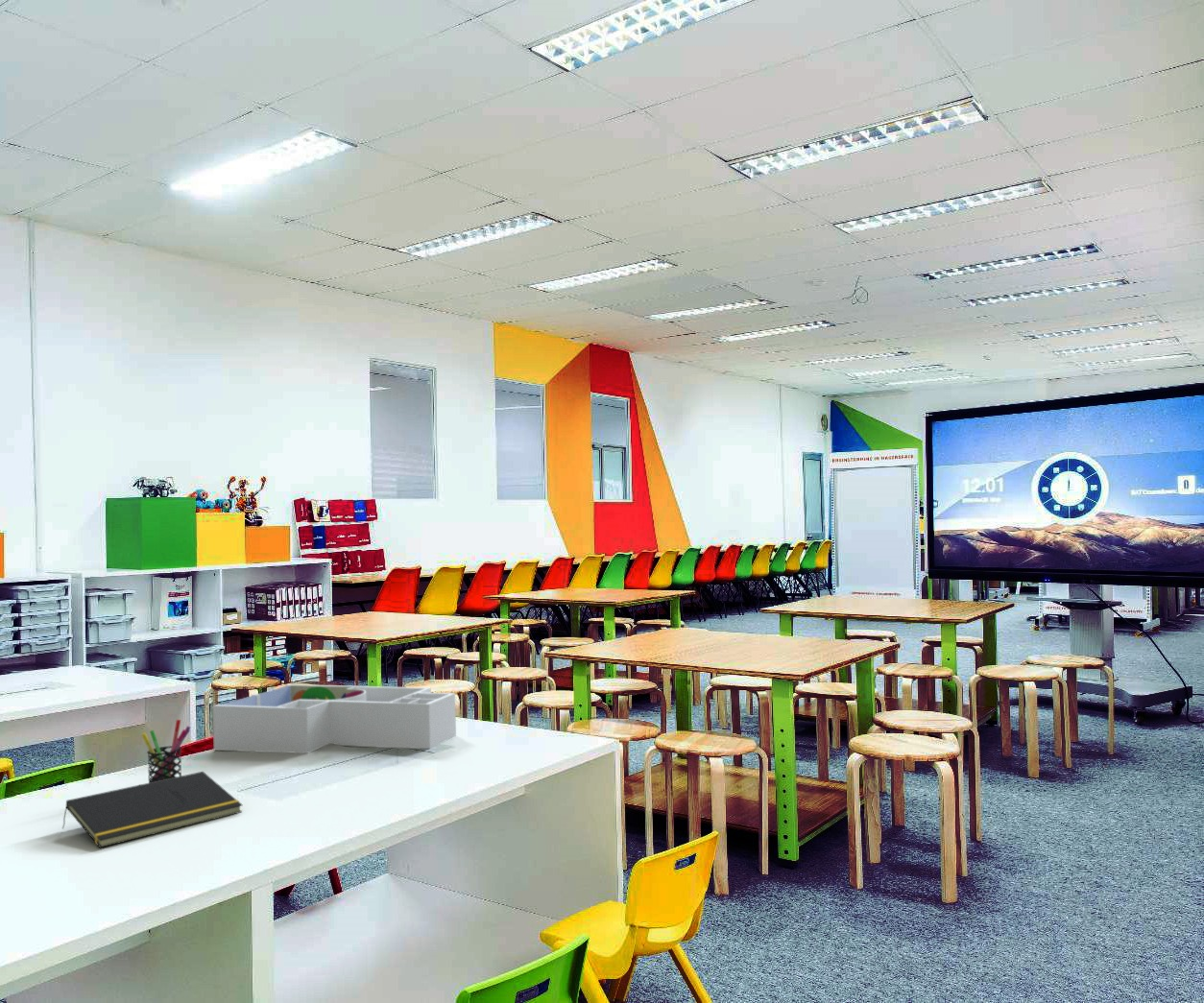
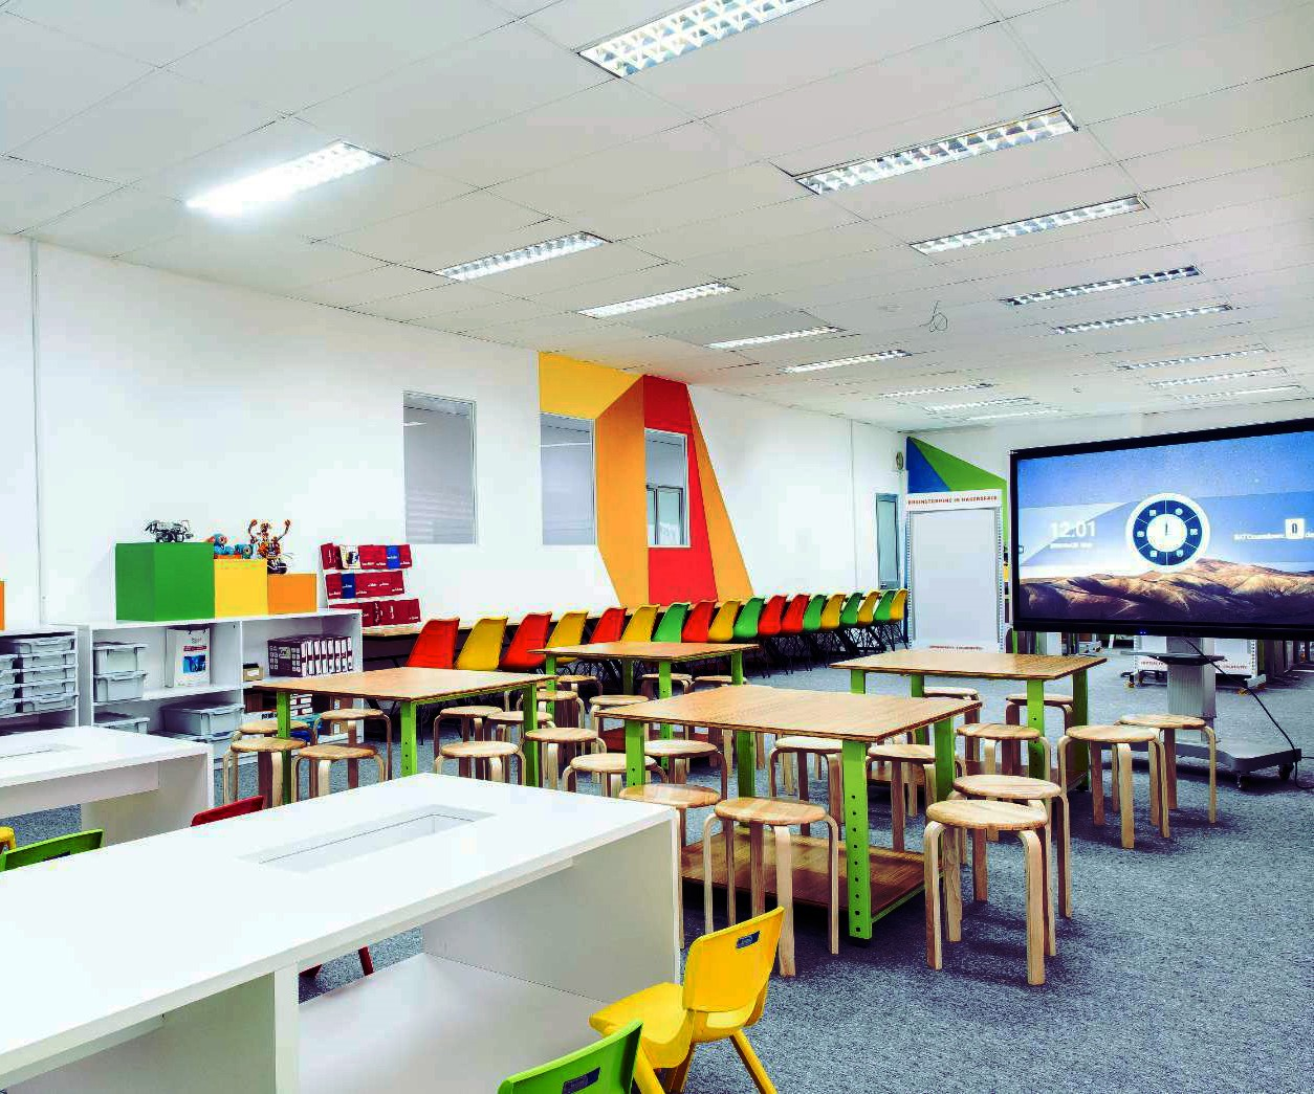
- desk organizer [212,683,457,754]
- pen holder [140,719,191,783]
- notepad [61,771,243,849]
